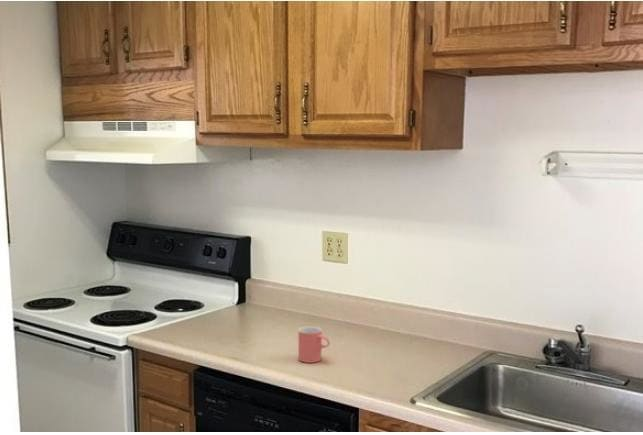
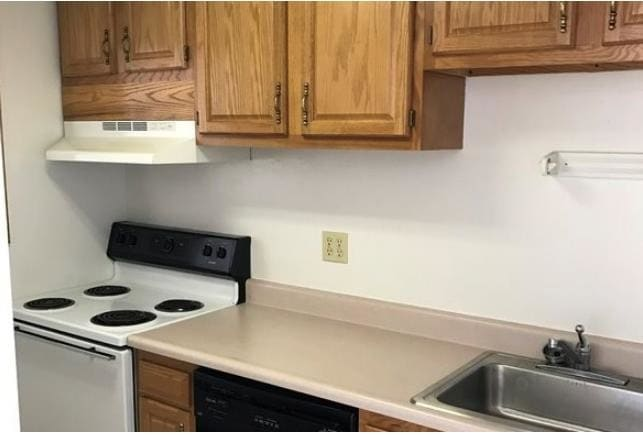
- cup [297,326,331,364]
